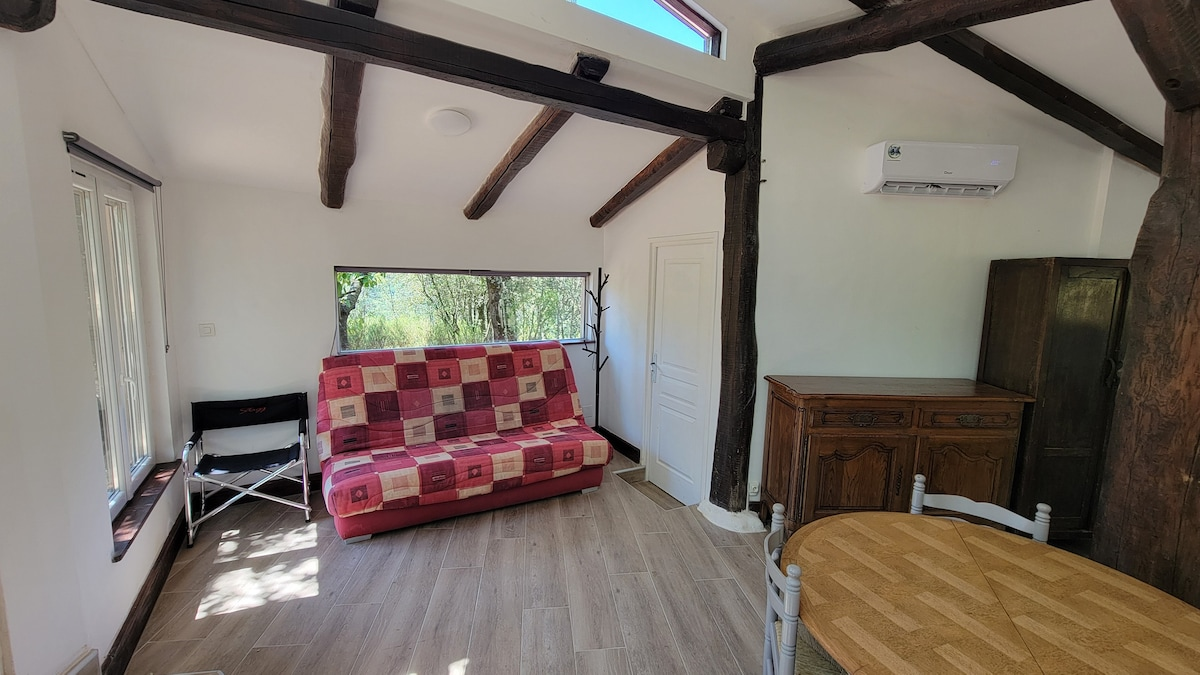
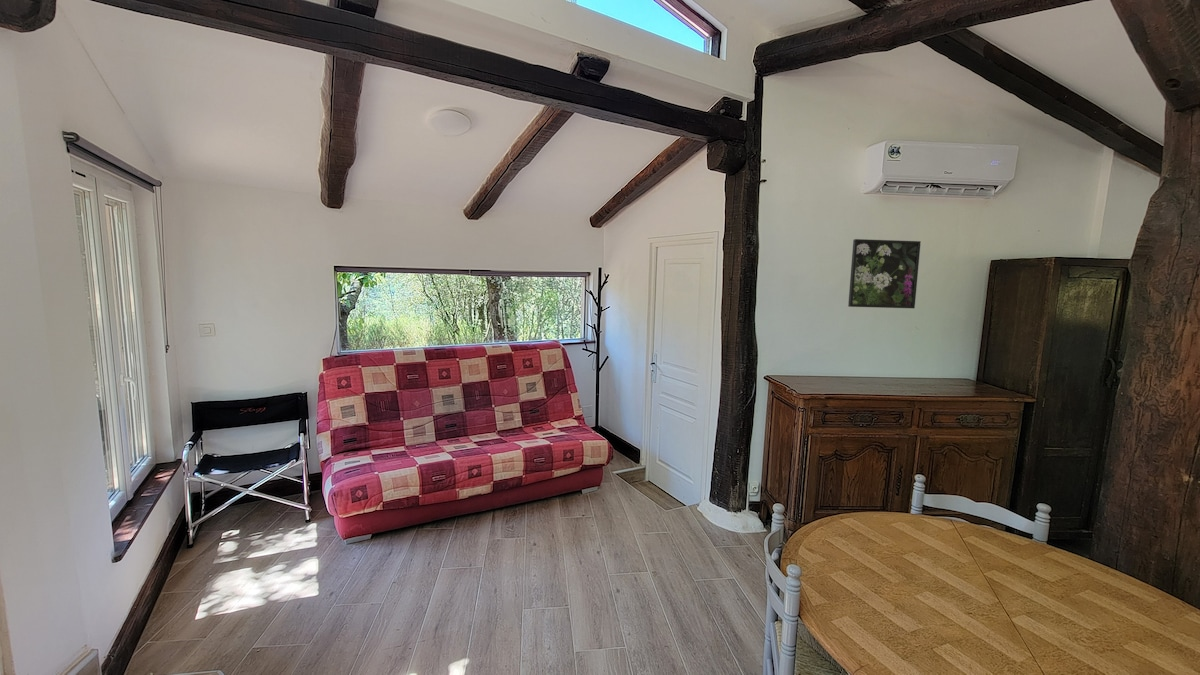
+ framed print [847,238,922,309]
